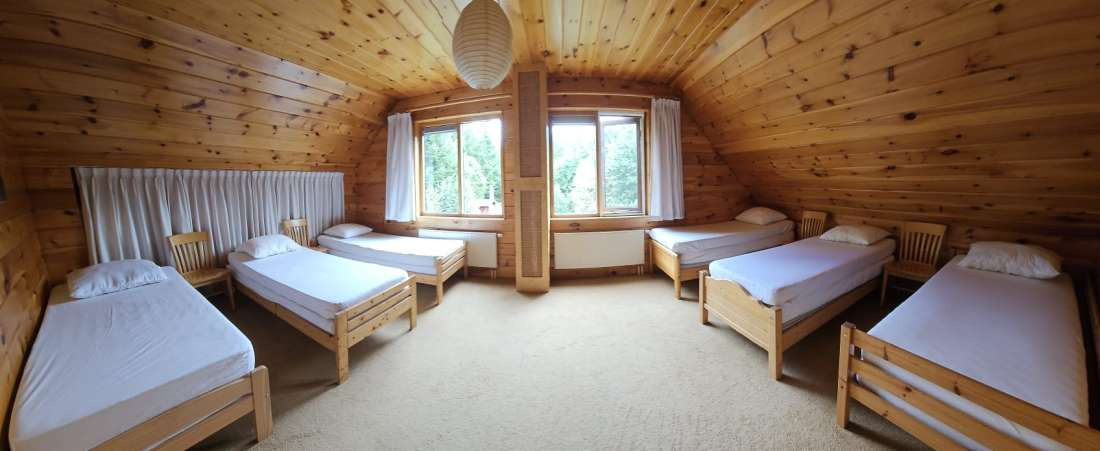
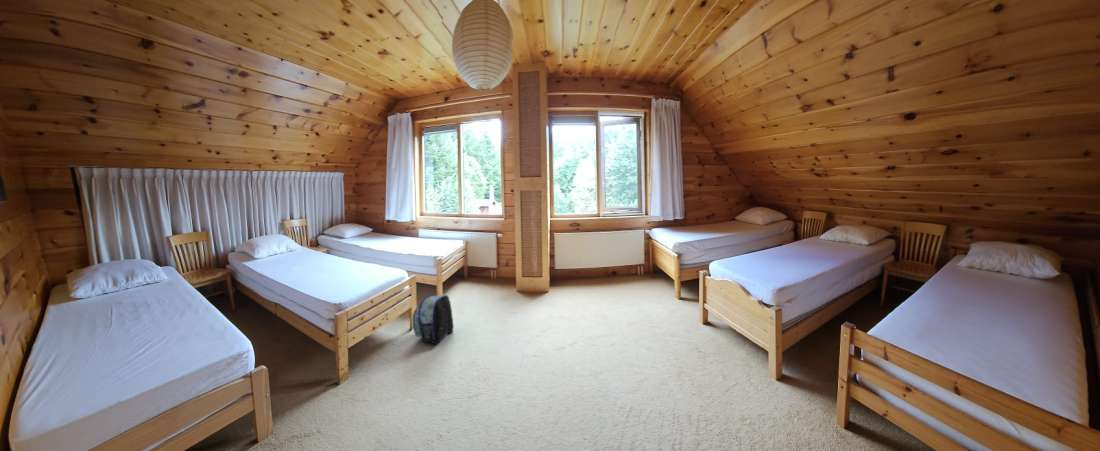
+ backpack [412,294,455,346]
